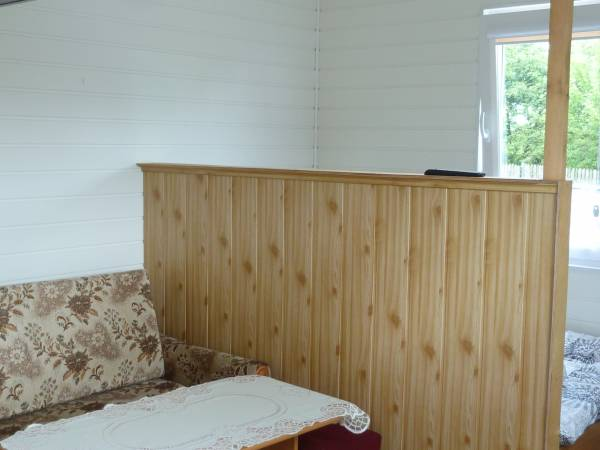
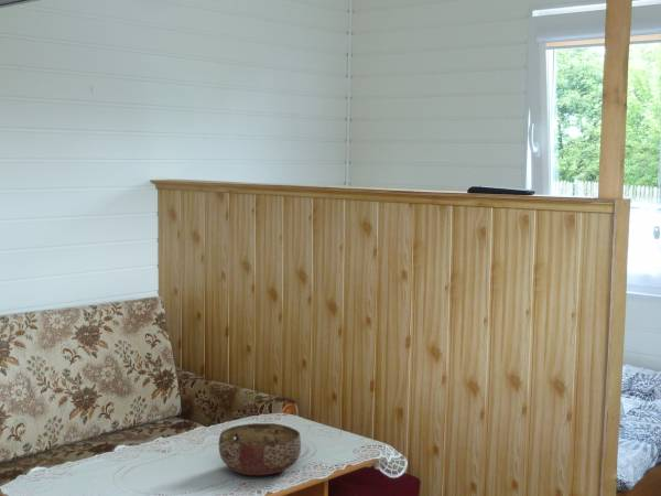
+ bowl [218,422,302,476]
